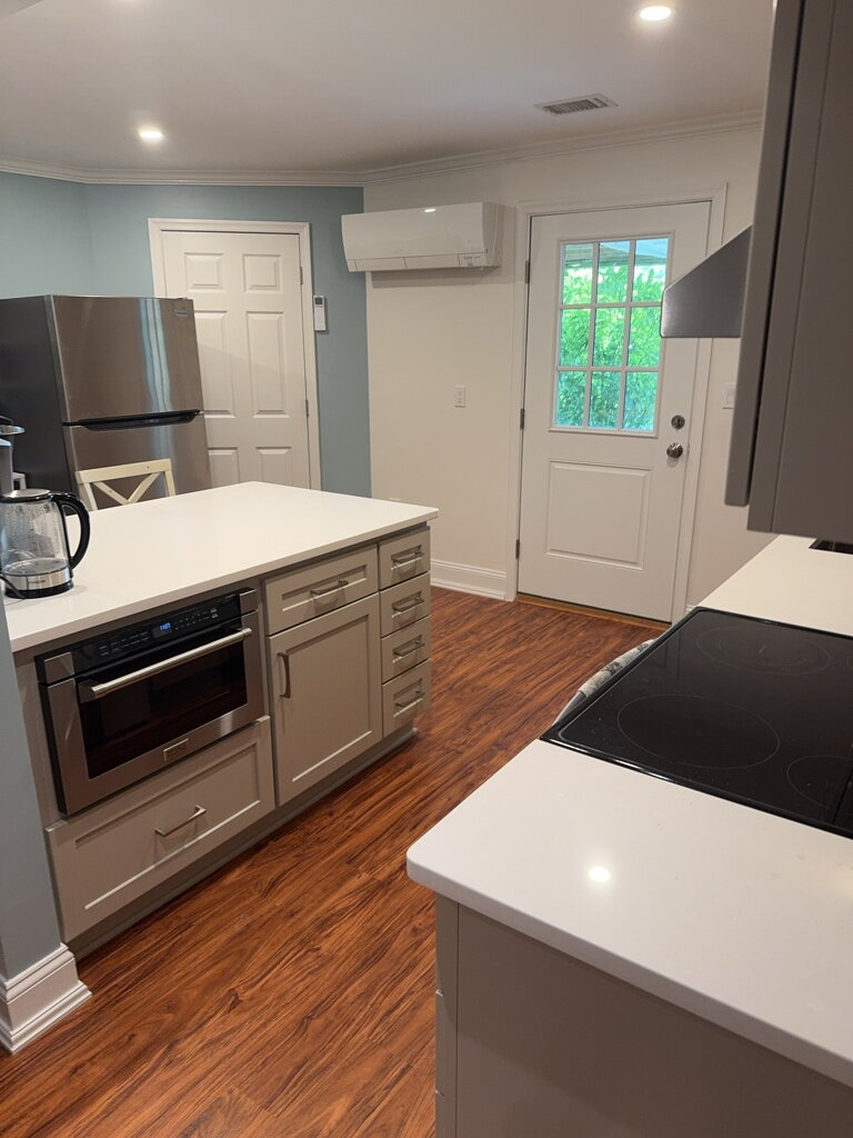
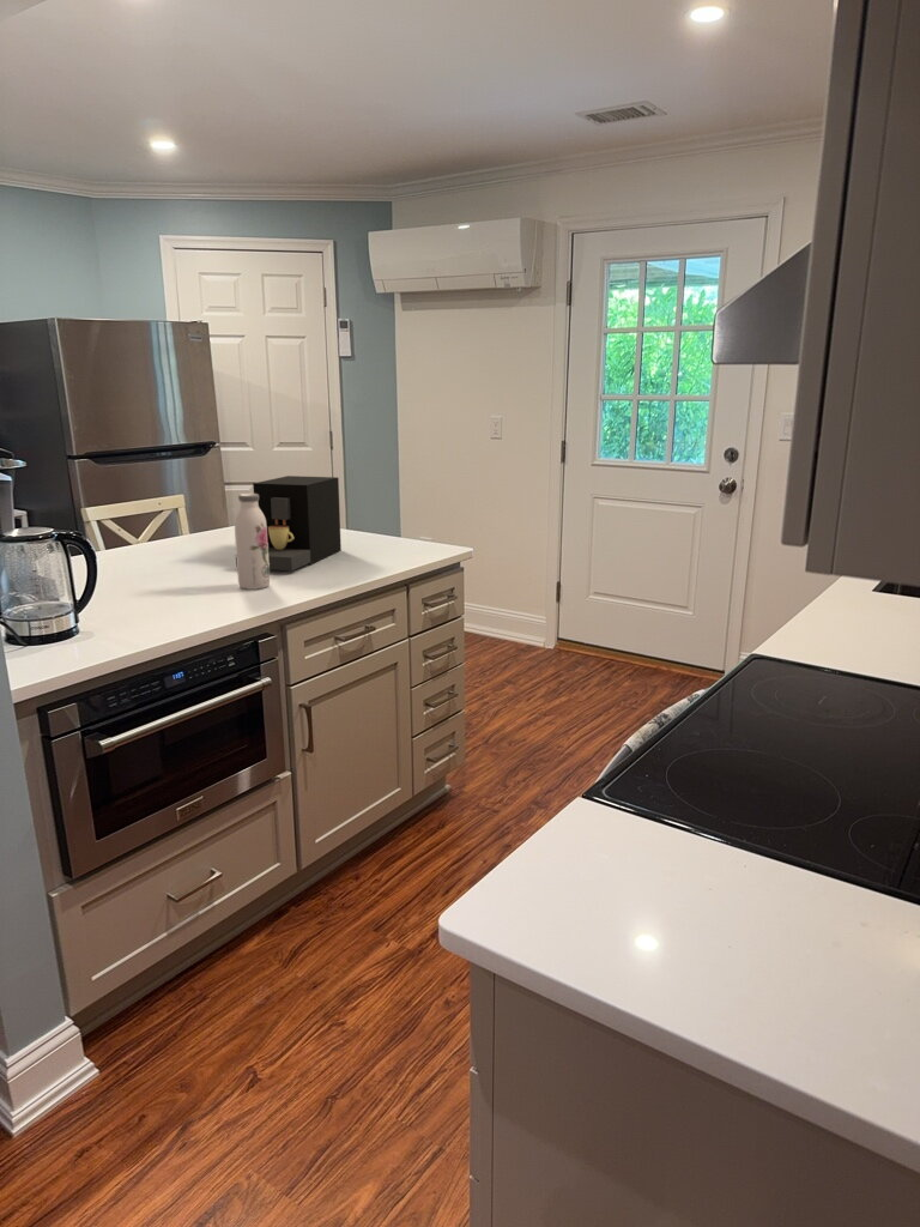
+ water bottle [234,492,271,591]
+ coffee maker [235,475,343,572]
